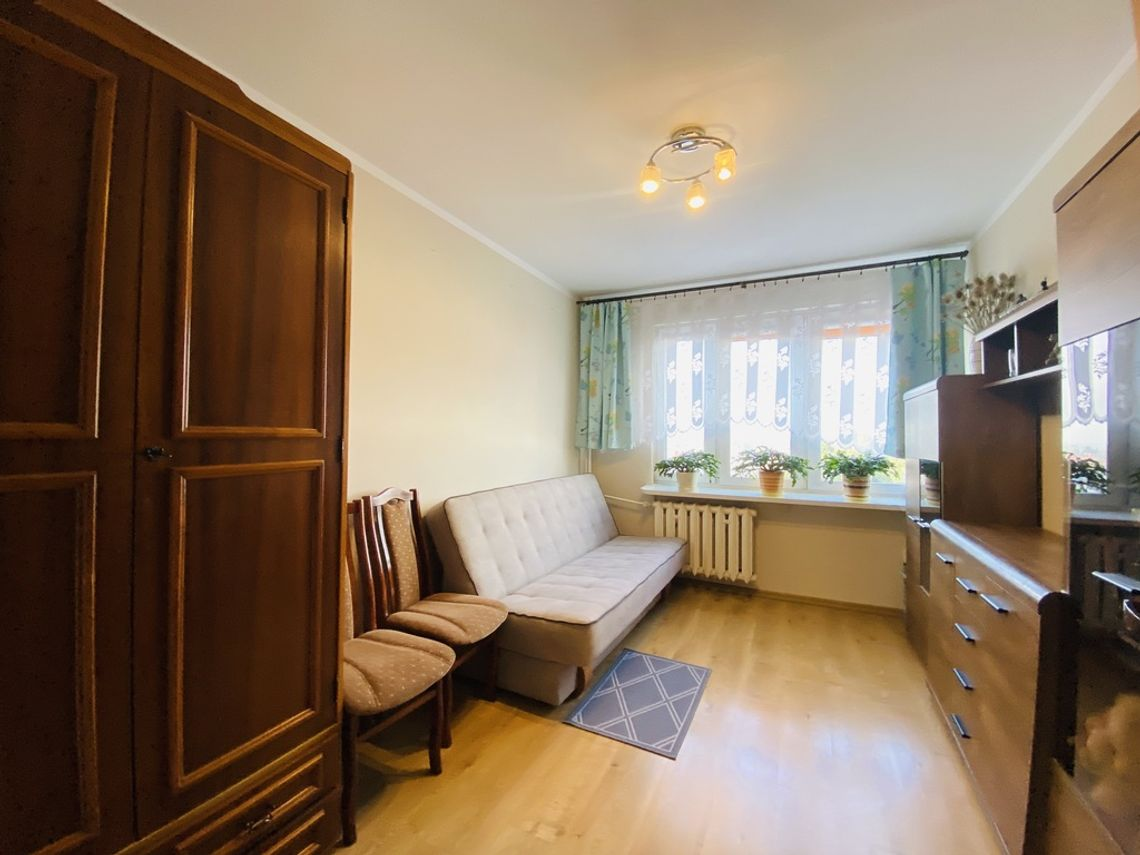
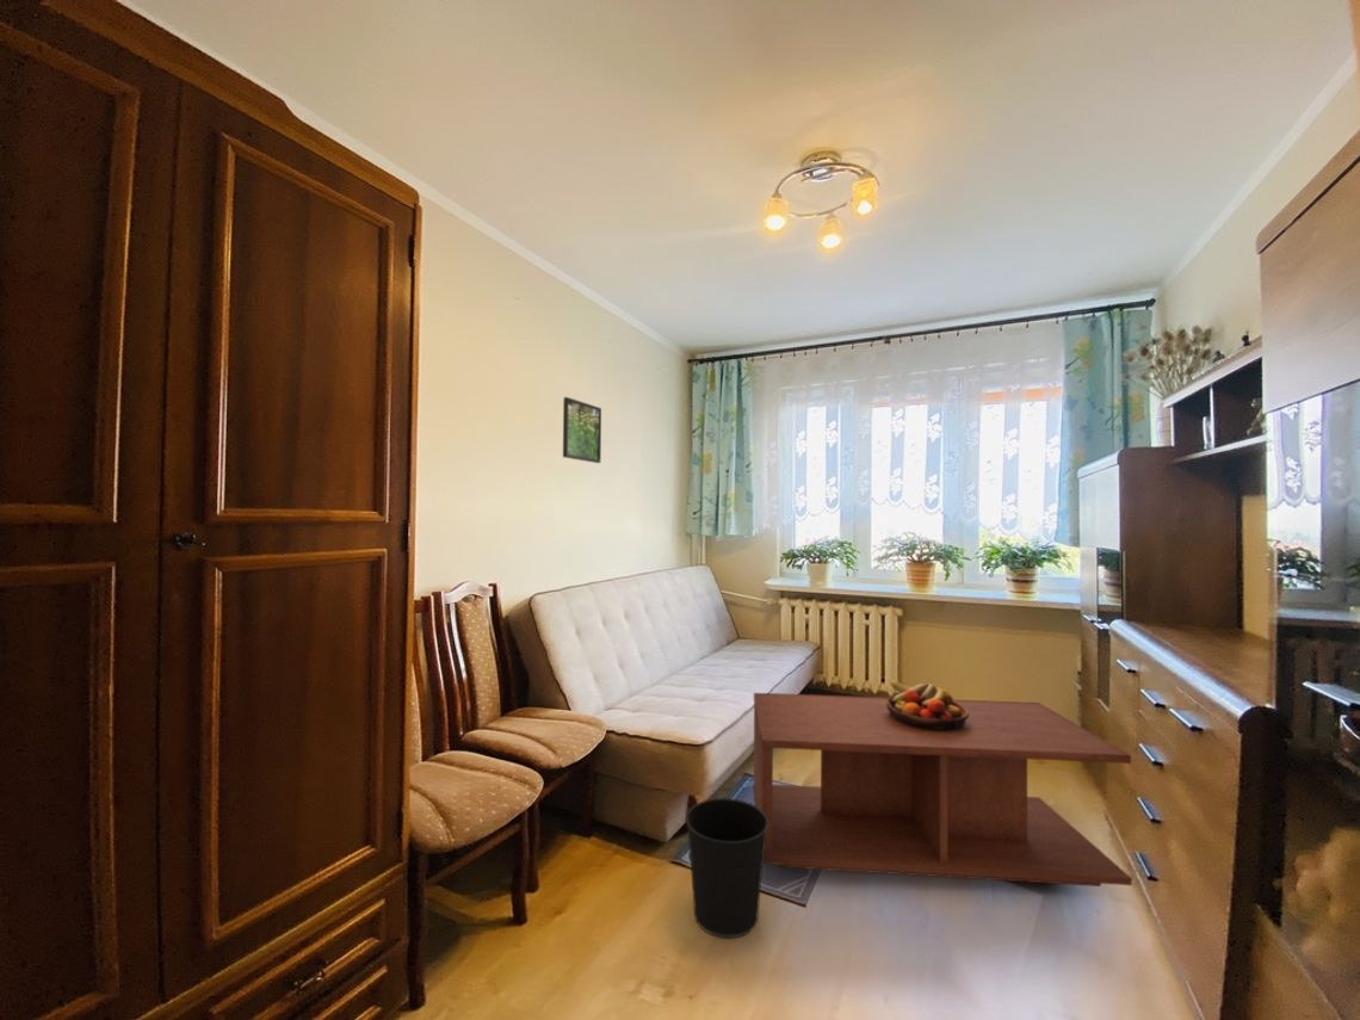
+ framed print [562,396,602,464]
+ fruit bowl [886,679,969,731]
+ coffee table [752,692,1133,888]
+ wastebasket [685,797,768,939]
